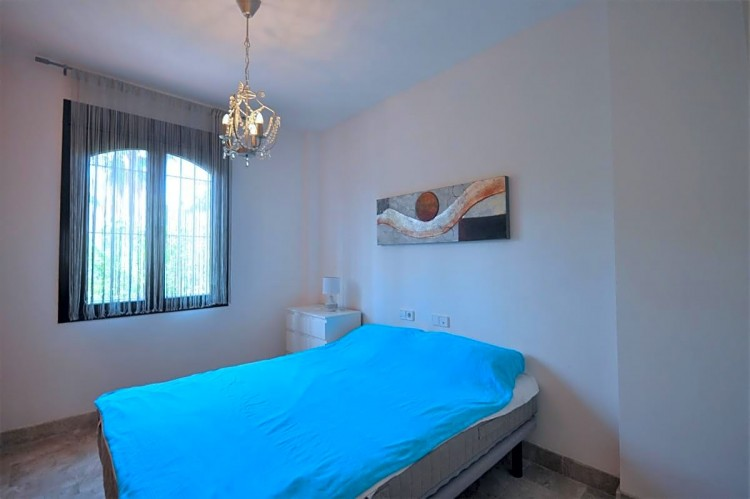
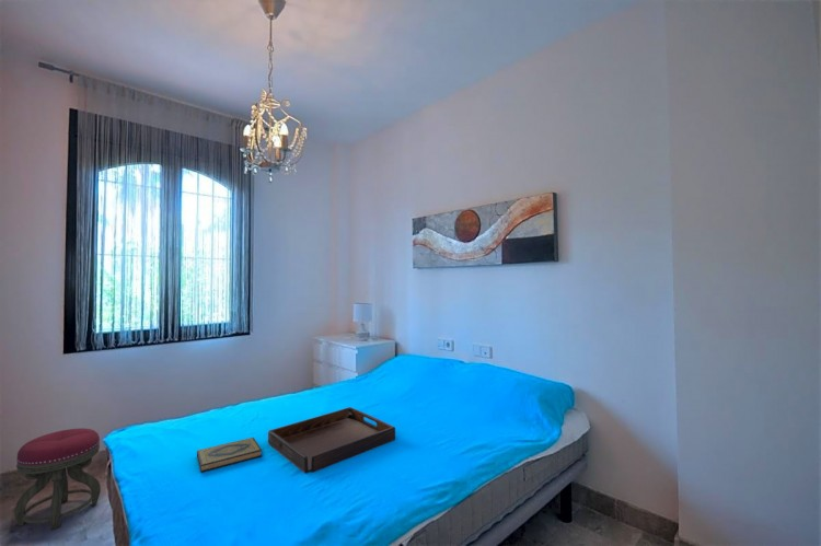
+ serving tray [267,406,396,474]
+ hardback book [196,437,263,474]
+ stool [13,428,102,531]
